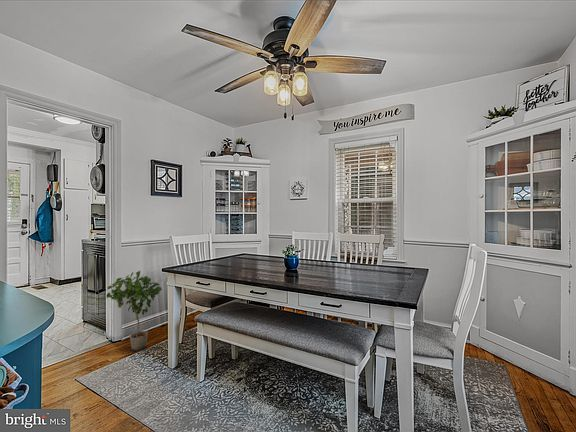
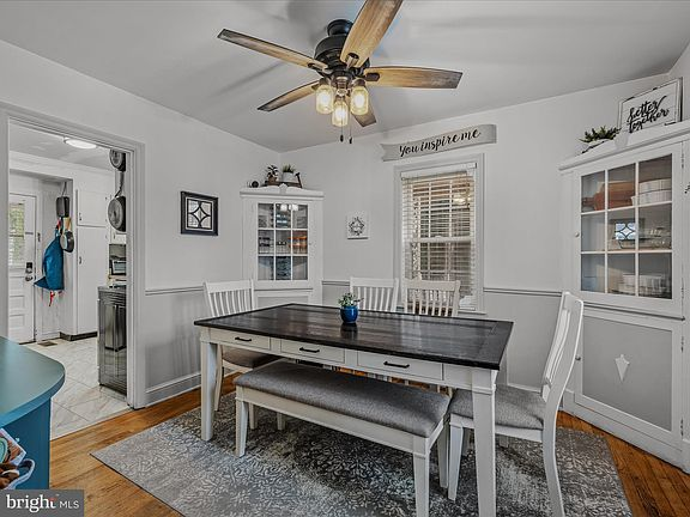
- potted plant [106,270,163,352]
